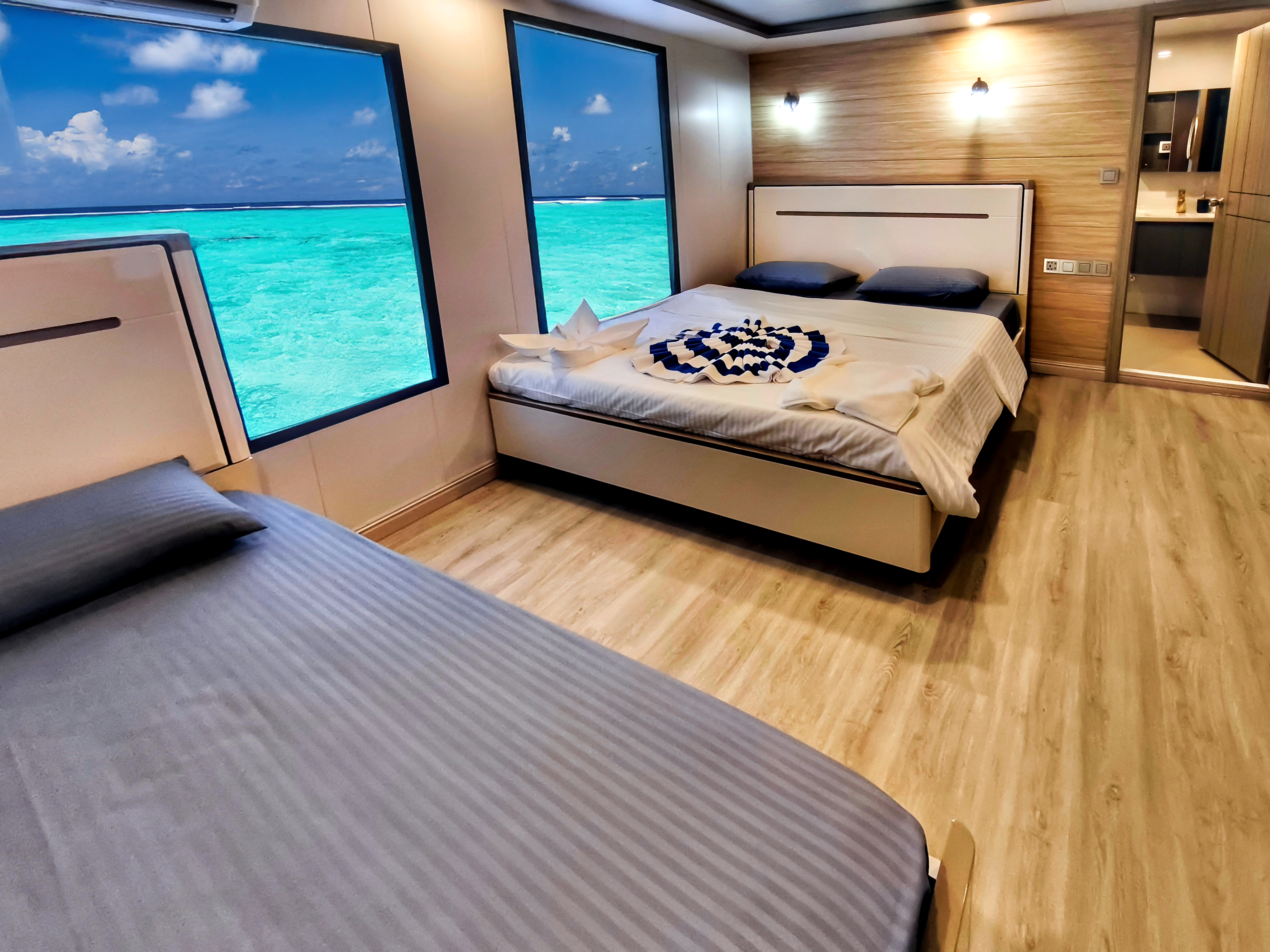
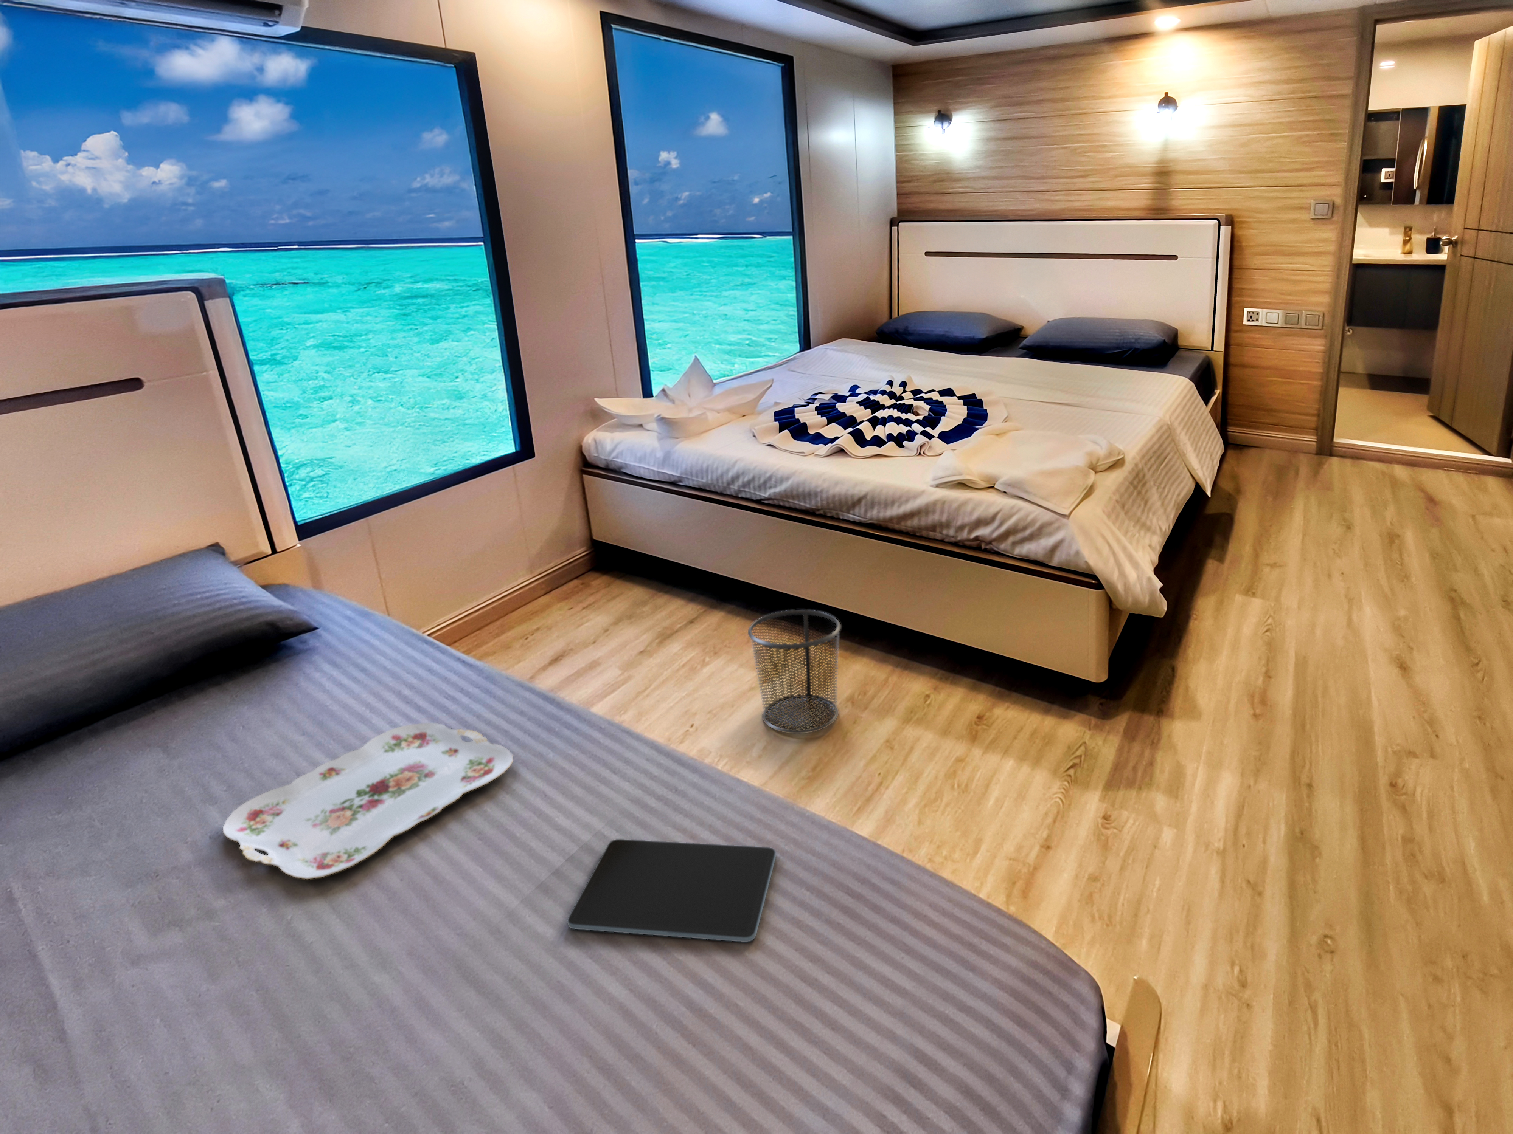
+ tablet [567,839,777,942]
+ serving tray [223,723,513,879]
+ waste bin [747,610,841,734]
